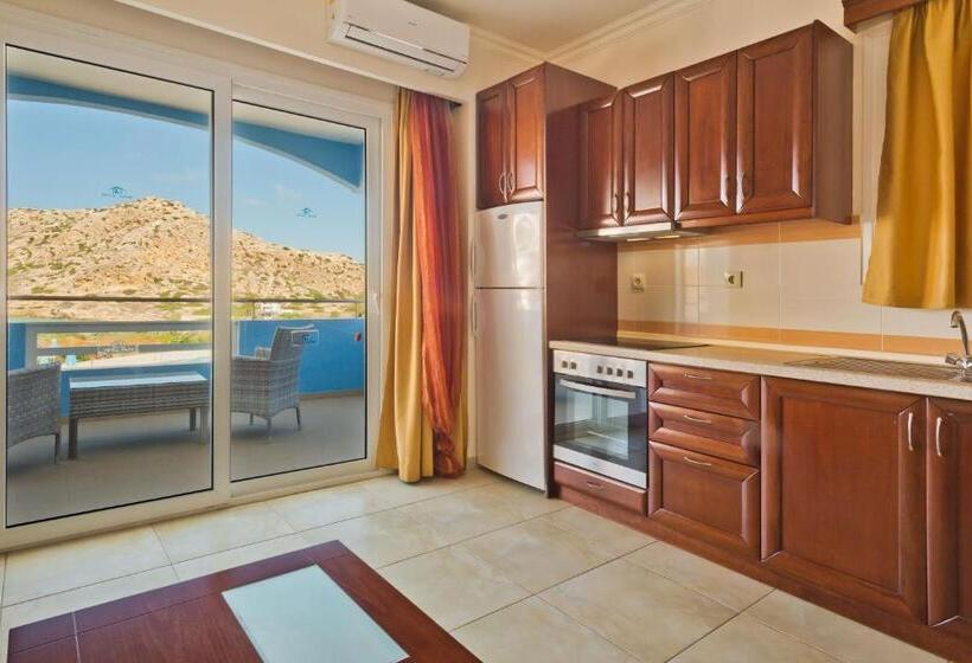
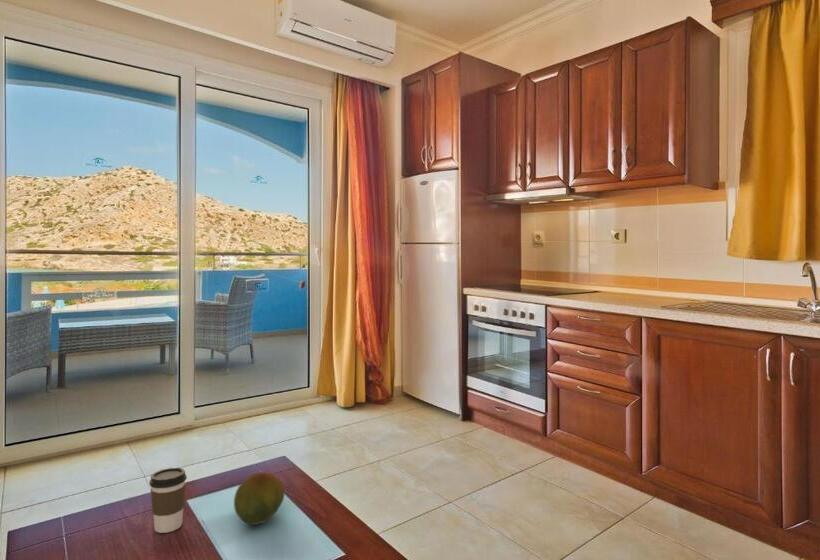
+ fruit [233,471,286,526]
+ coffee cup [148,467,188,534]
